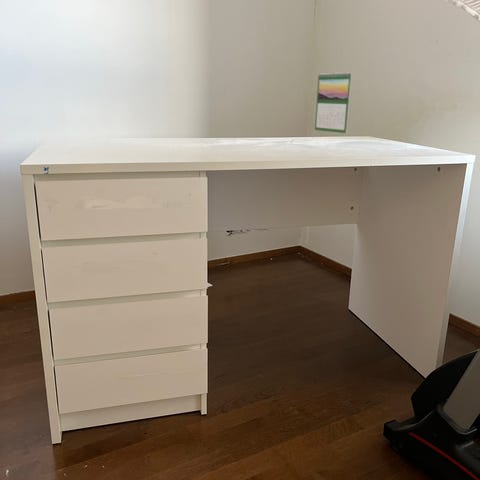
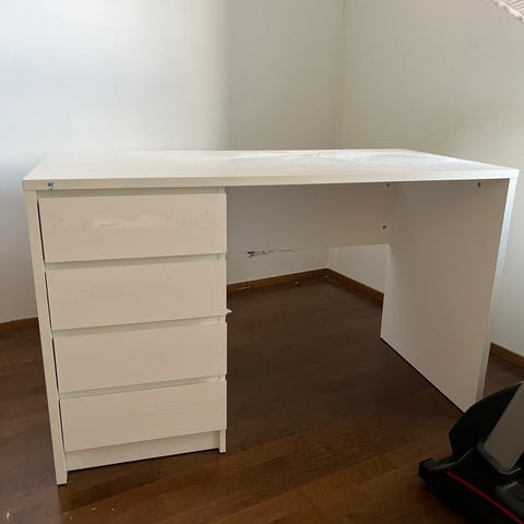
- calendar [314,71,353,134]
